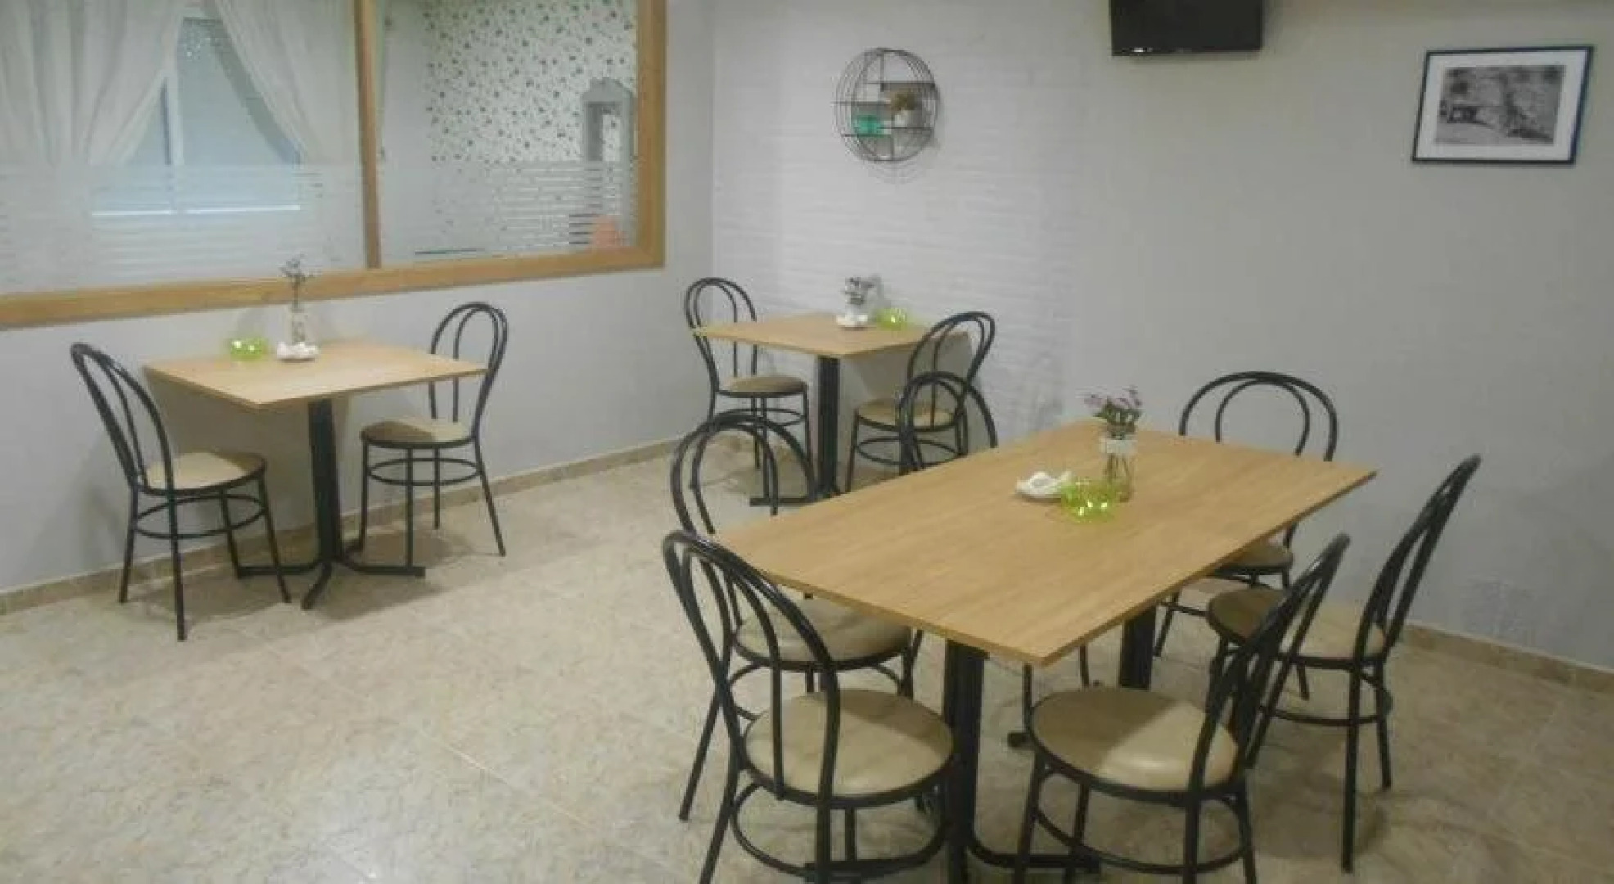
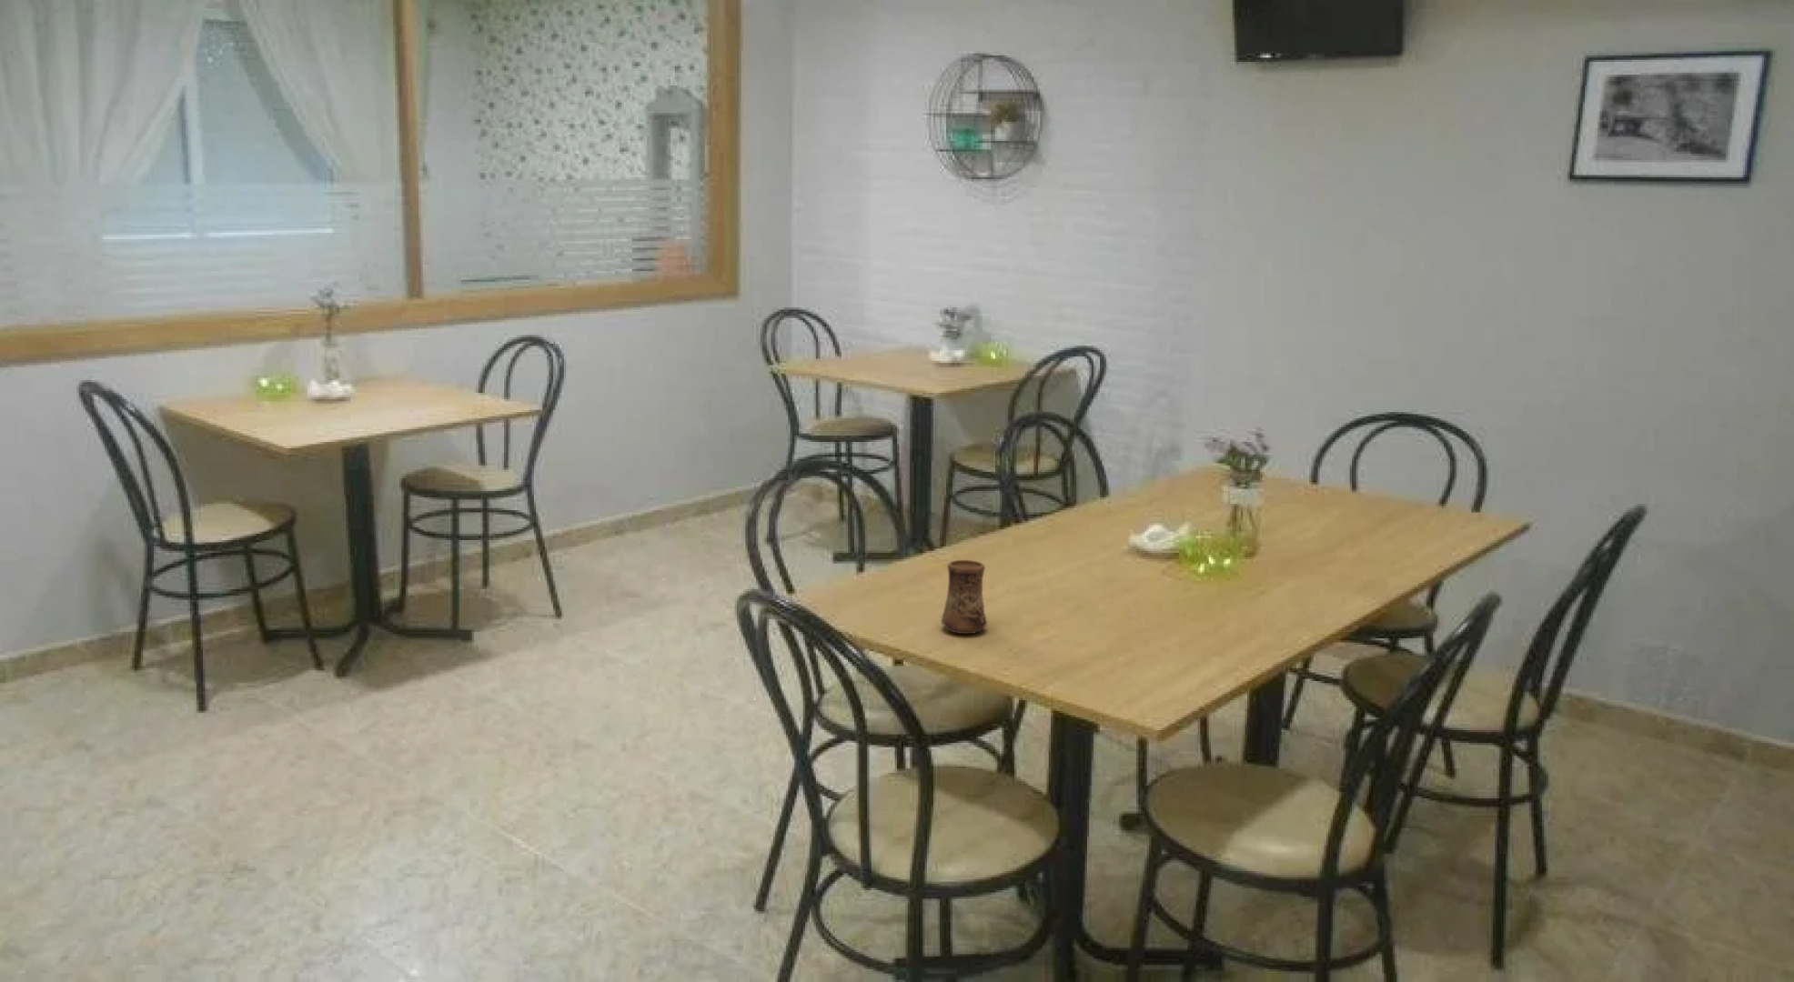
+ cup [941,559,988,635]
